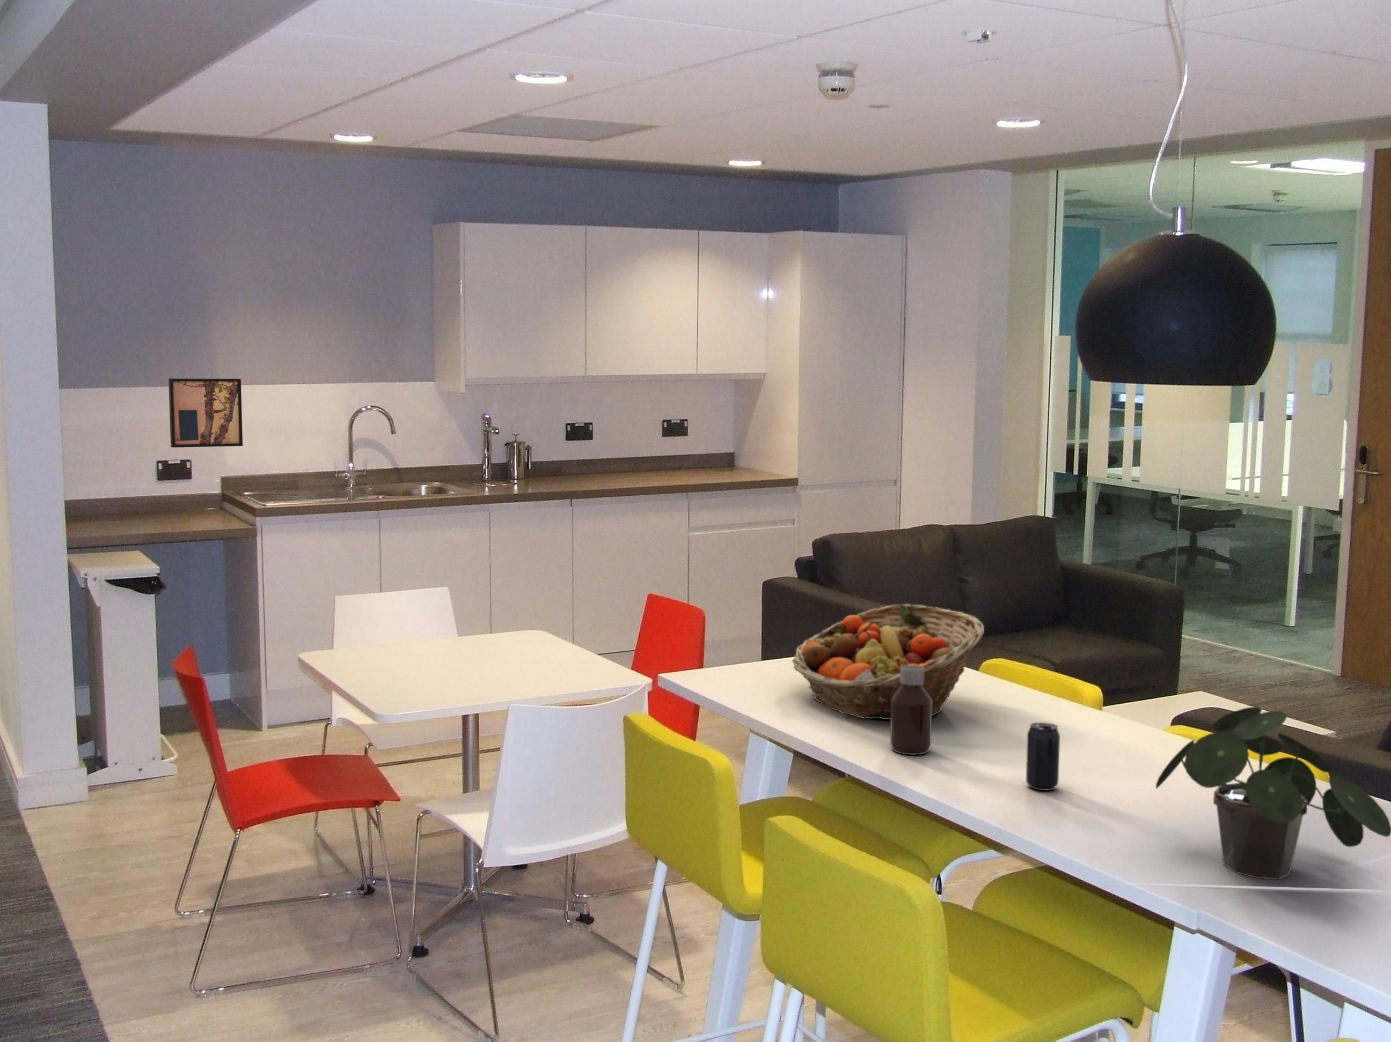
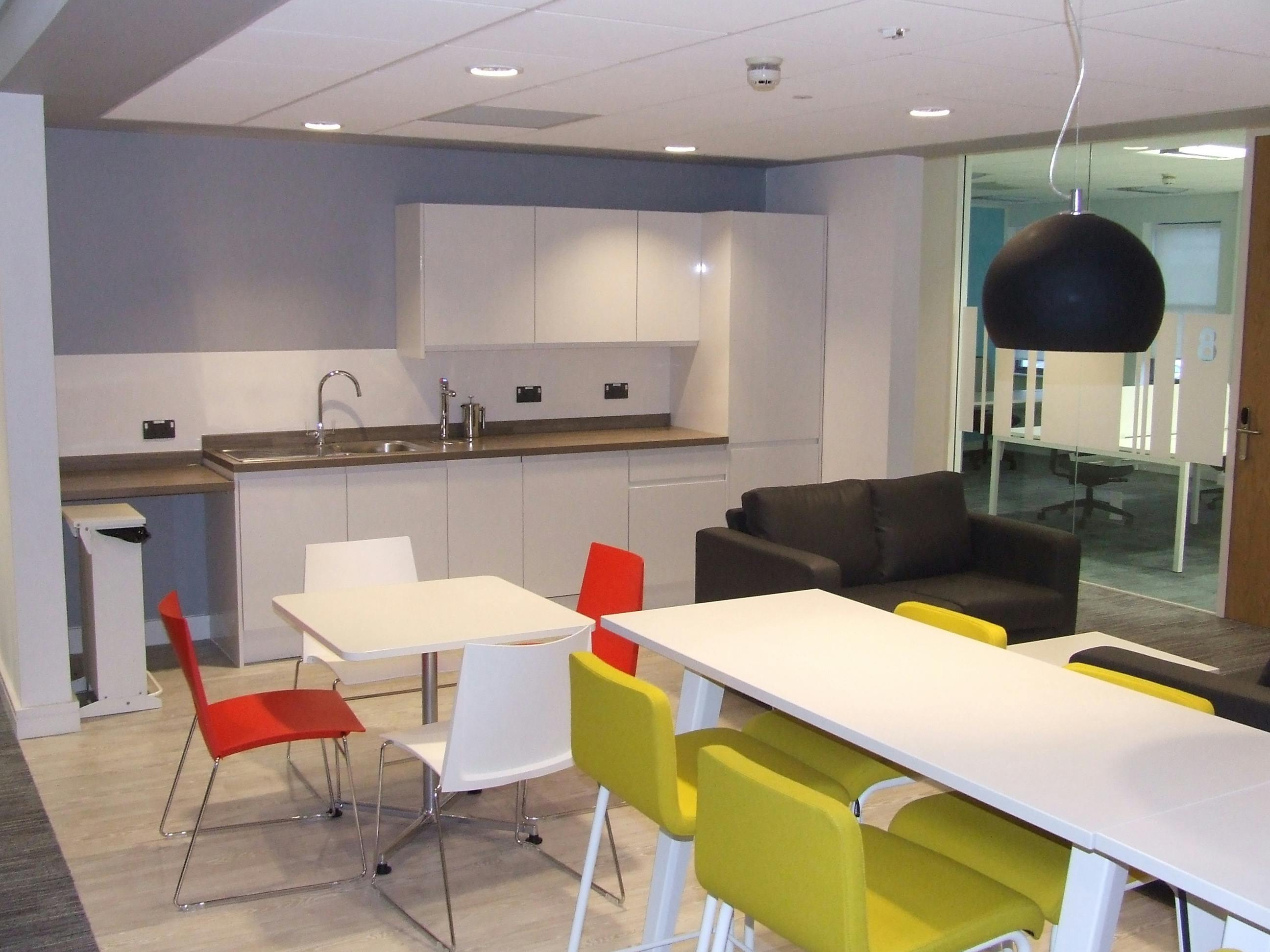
- beverage can [1025,722,1060,791]
- potted plant [1156,706,1391,880]
- wall art [168,378,243,448]
- bottle [889,665,932,755]
- fruit basket [792,603,985,720]
